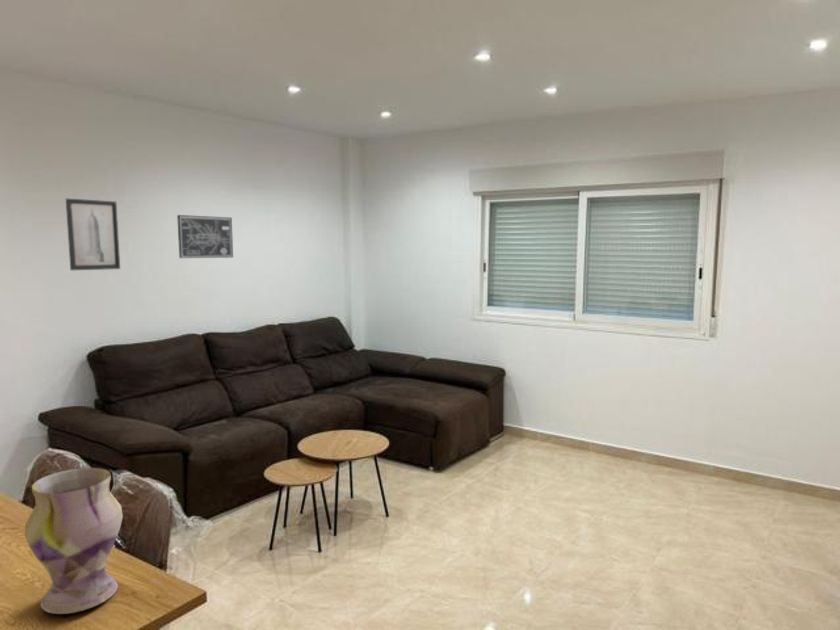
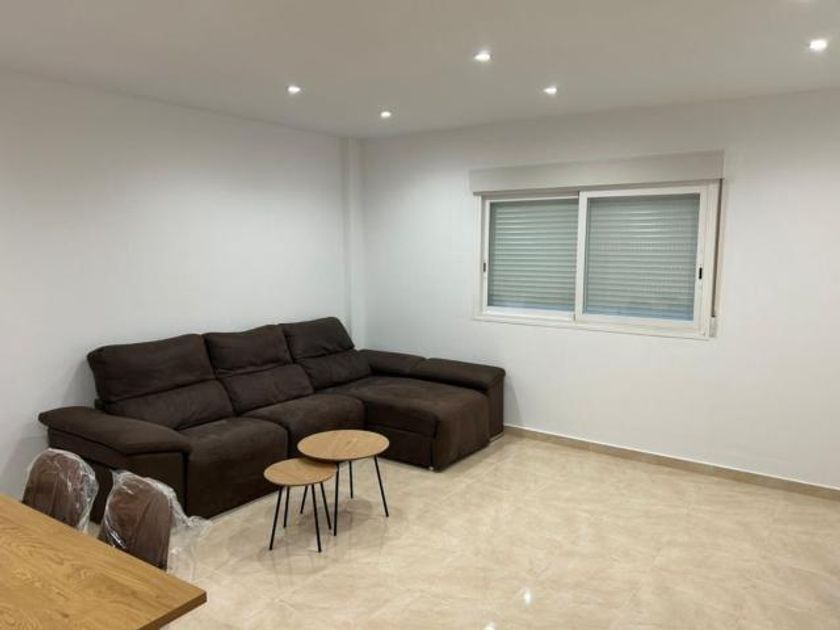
- vase [24,467,124,615]
- wall art [65,197,121,271]
- wall art [176,214,234,259]
